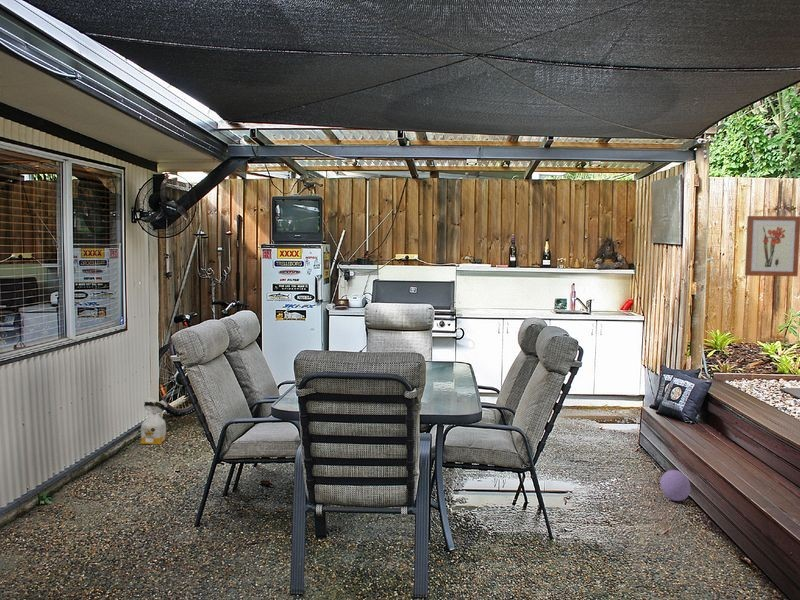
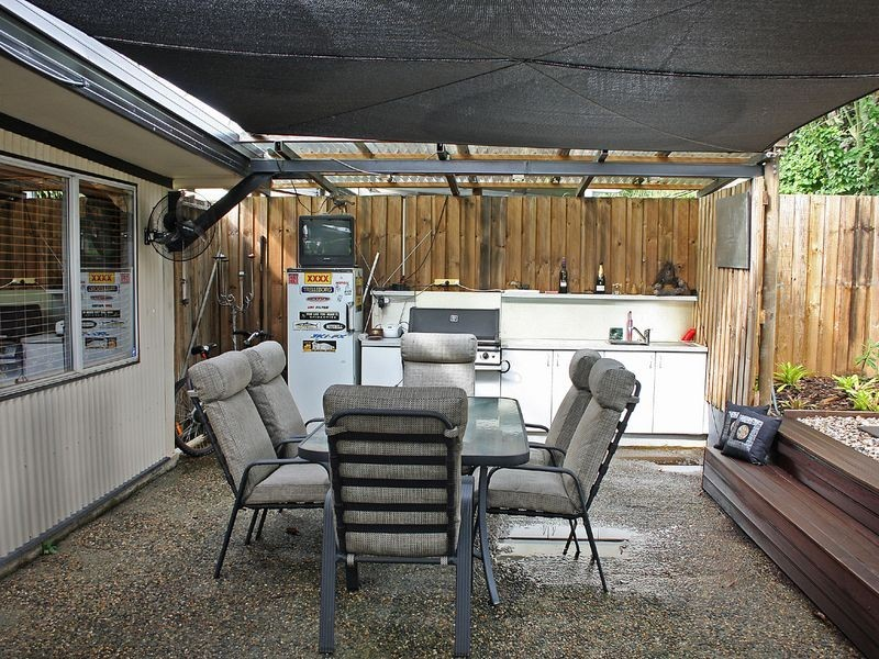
- wall art [744,215,800,277]
- bag [140,397,168,445]
- ball [659,469,691,502]
